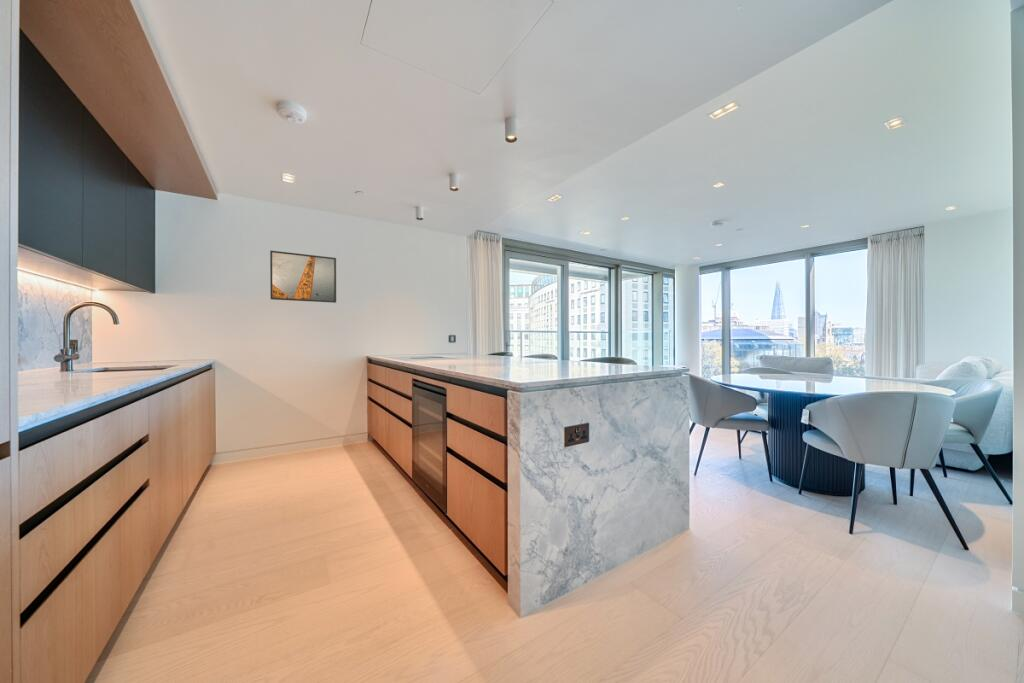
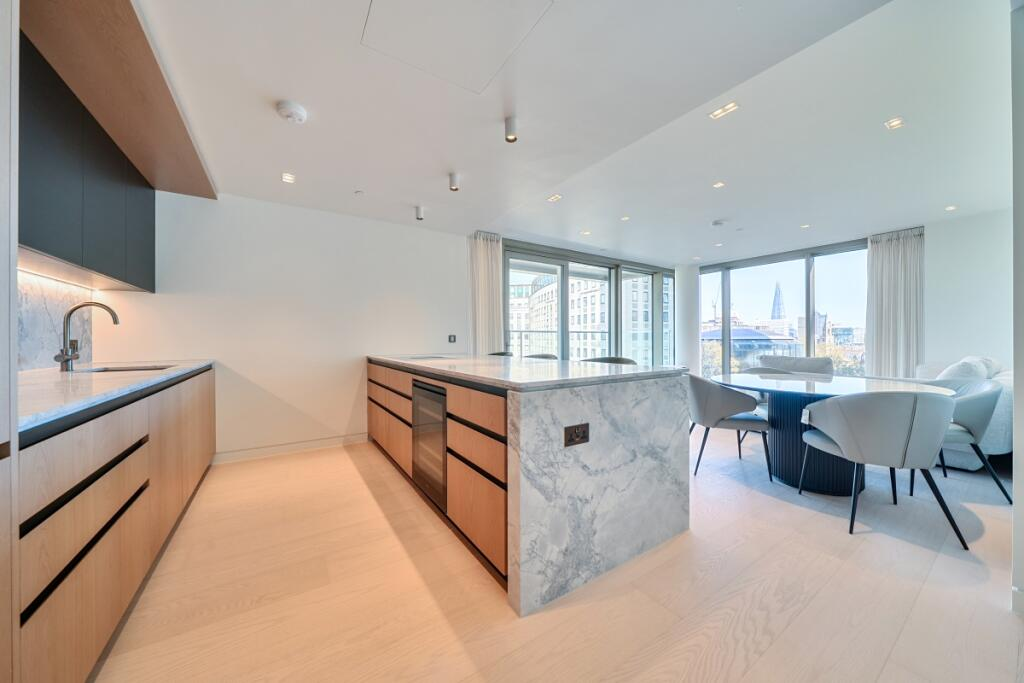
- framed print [269,250,337,304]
